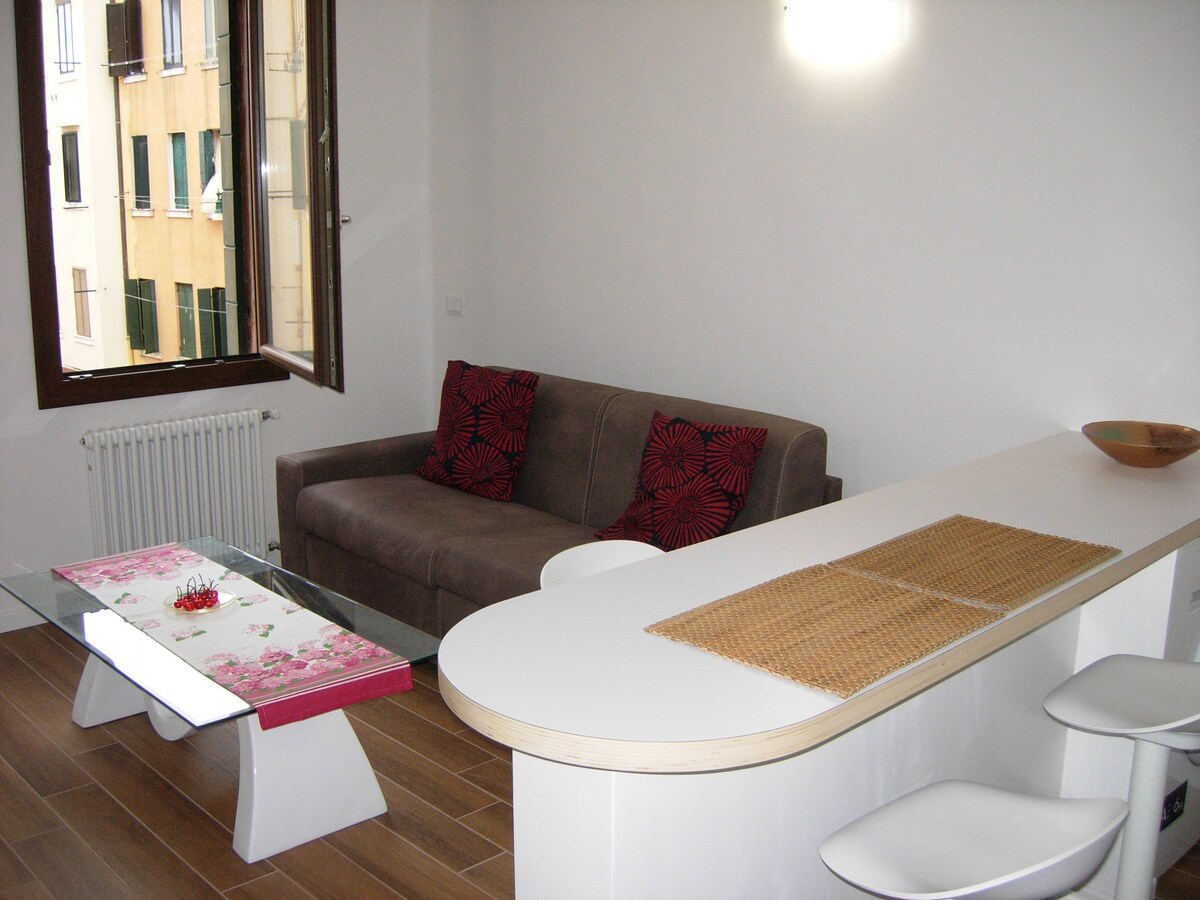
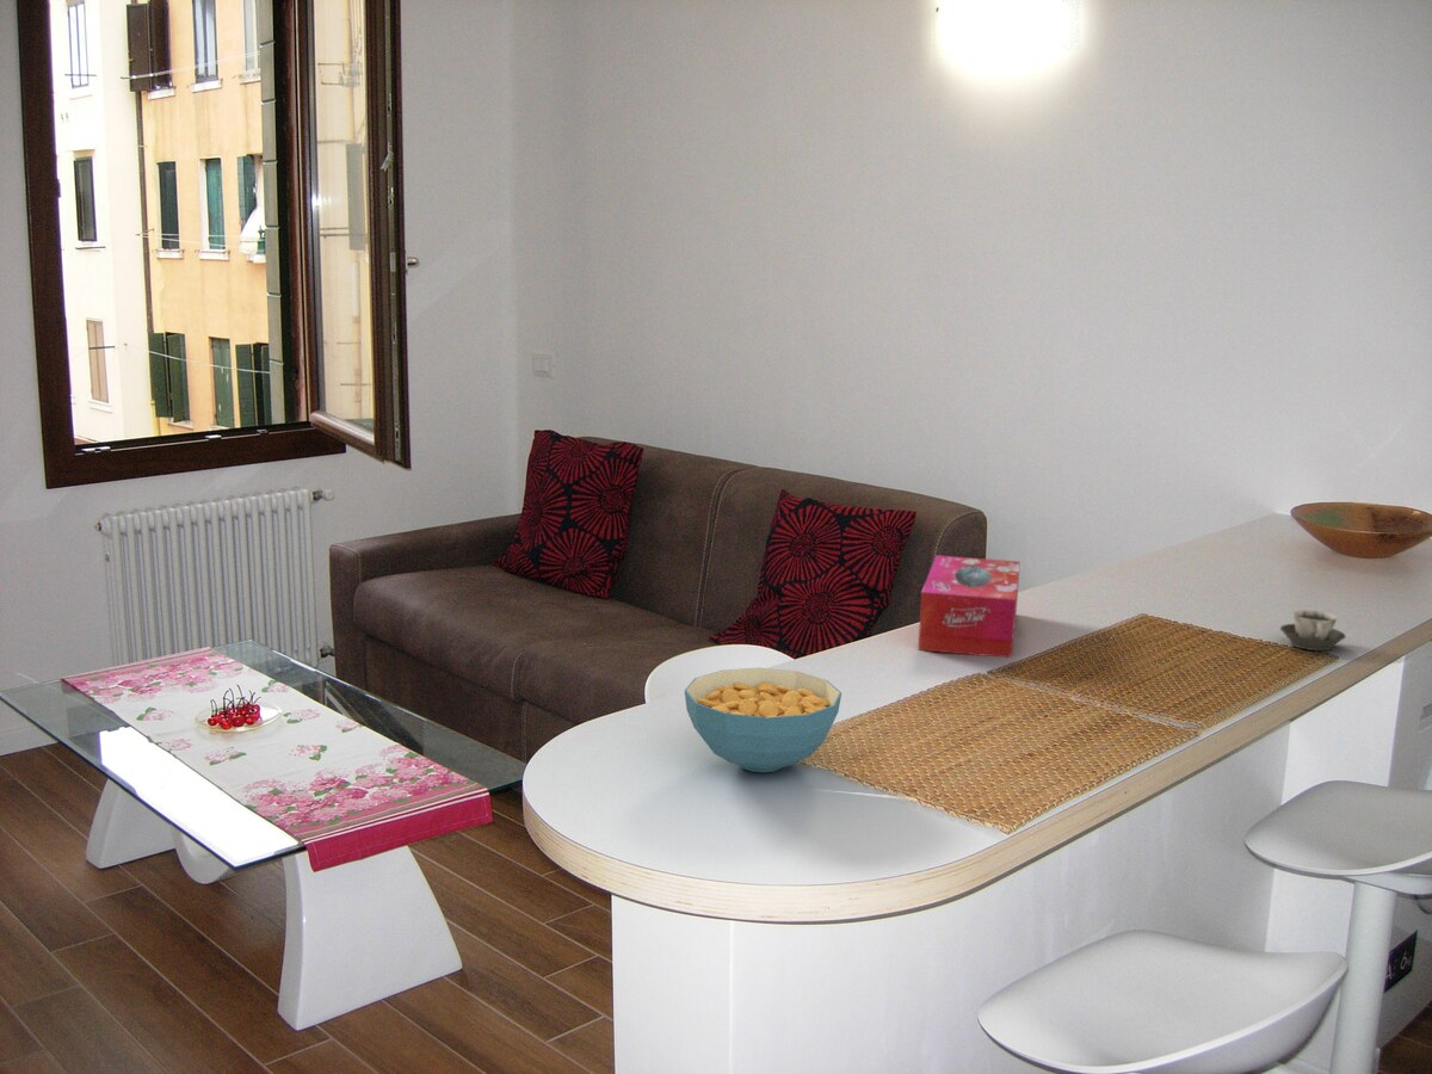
+ cereal bowl [684,667,842,773]
+ tissue box [916,554,1021,659]
+ cup [1279,609,1347,652]
